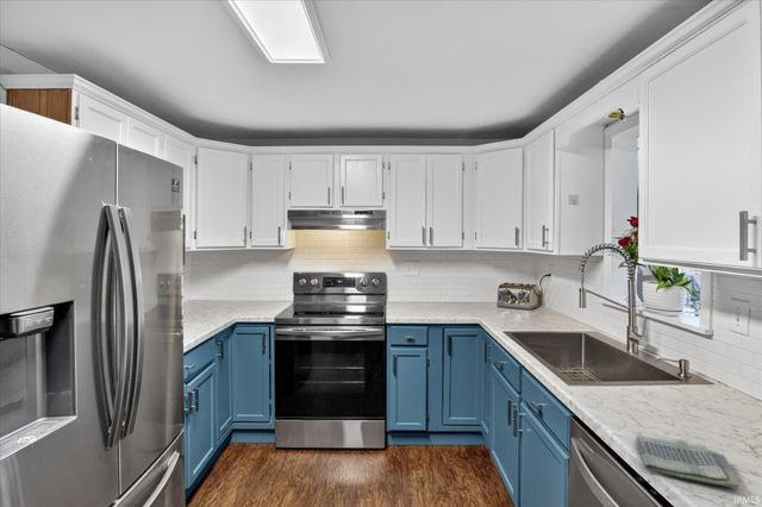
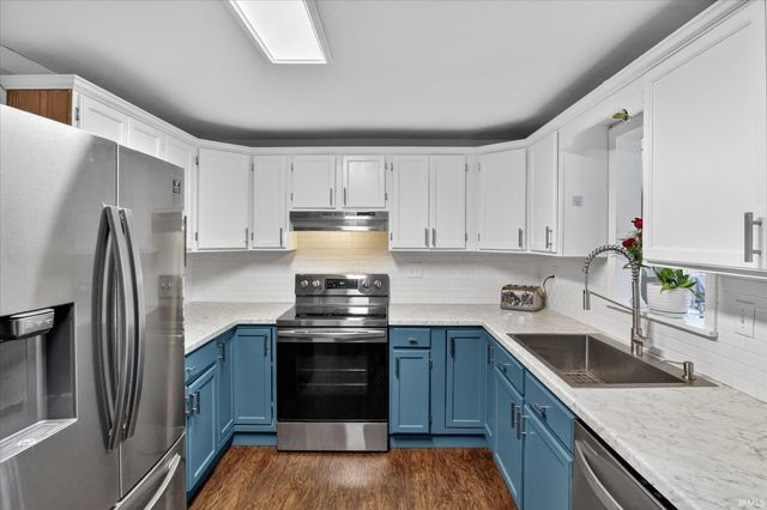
- dish towel [635,433,739,490]
